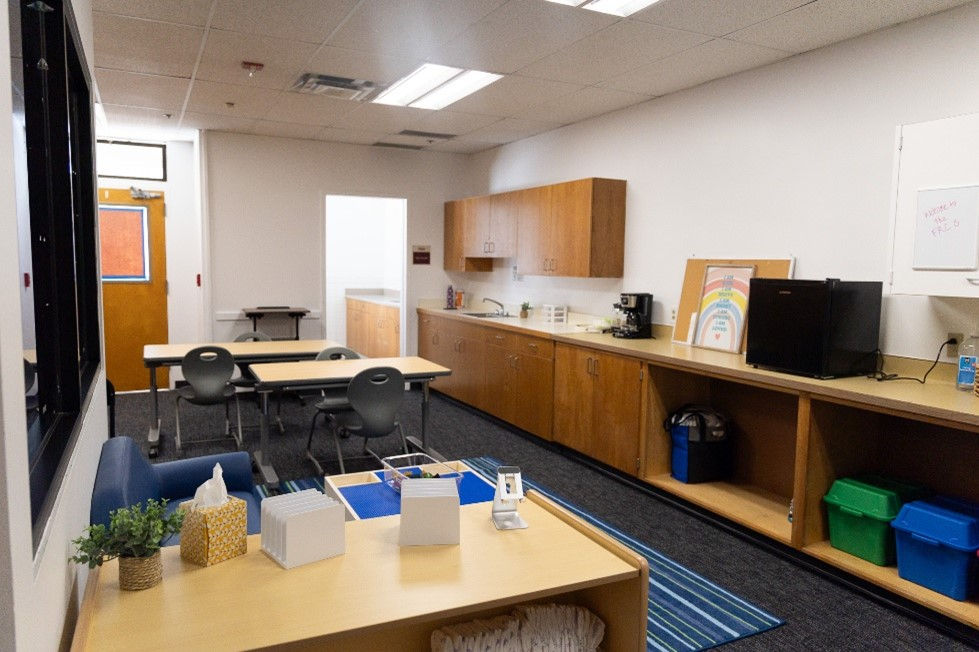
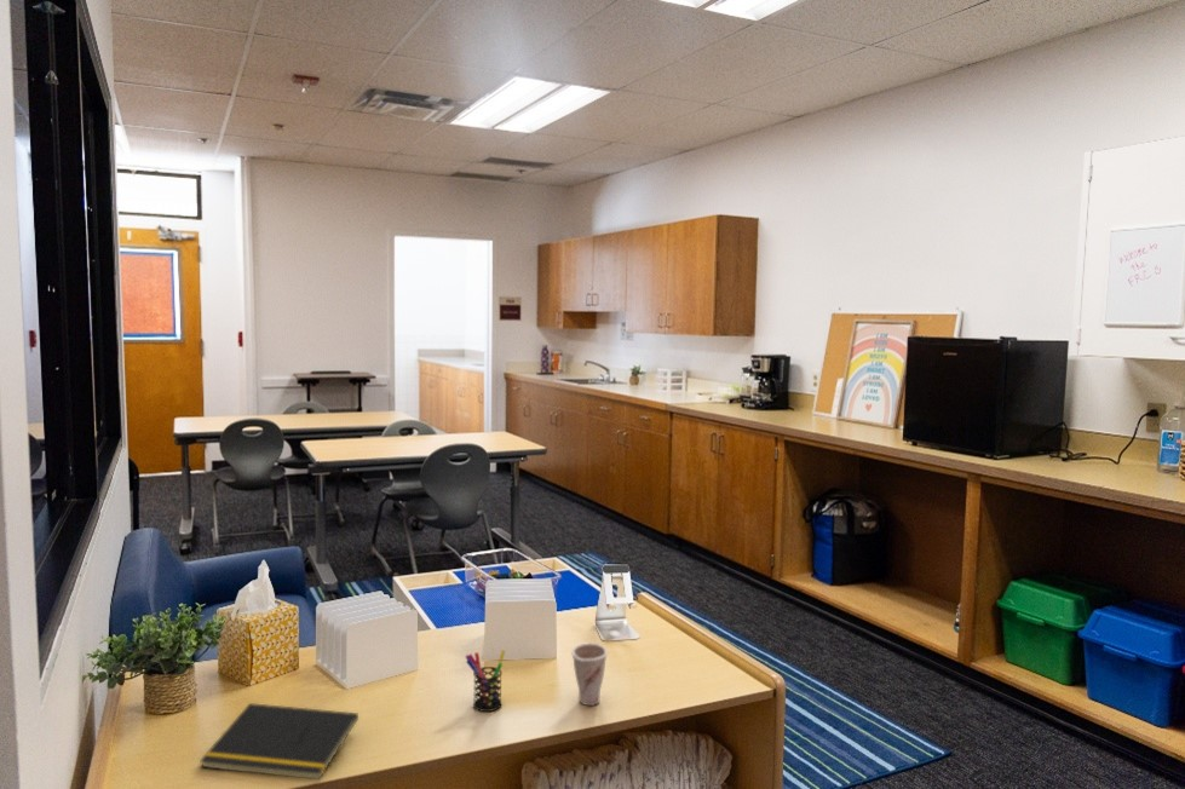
+ pen holder [465,649,506,713]
+ cup [570,641,609,707]
+ notepad [199,702,359,781]
